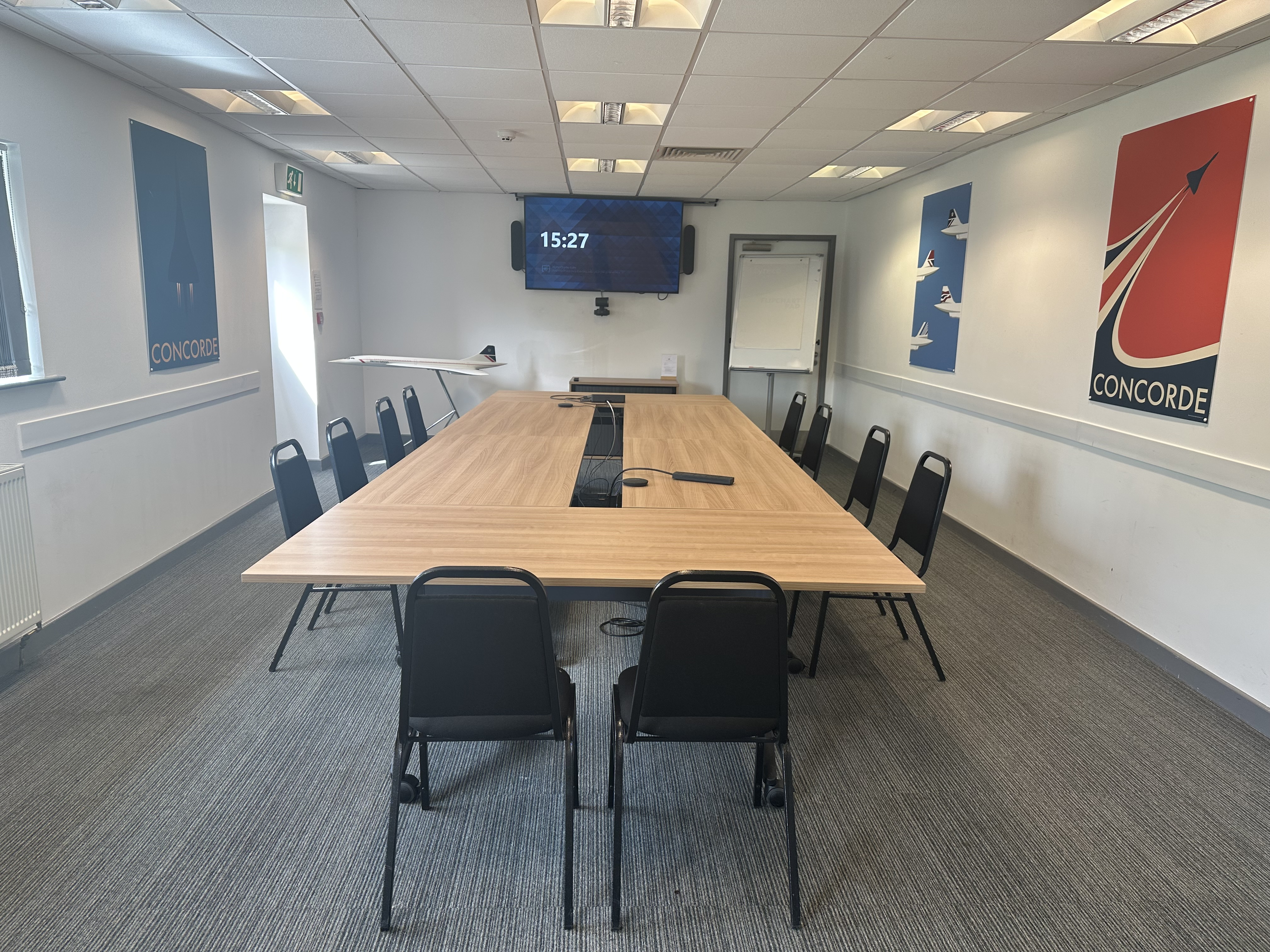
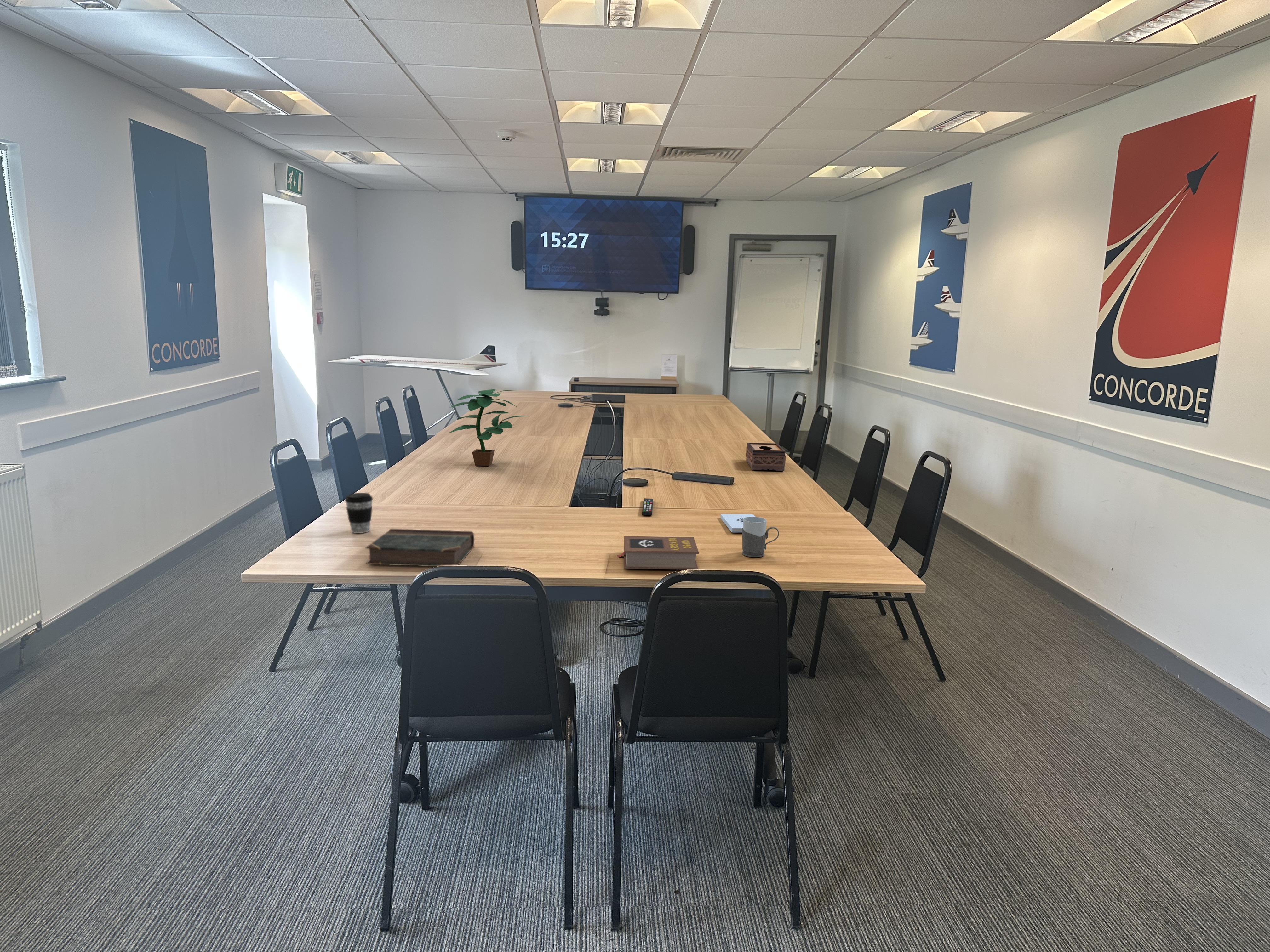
+ tissue box [746,442,786,471]
+ coffee cup [345,492,373,534]
+ potted plant [449,389,525,466]
+ book [365,528,475,567]
+ remote control [642,498,654,516]
+ book [617,536,699,570]
+ mug [742,517,779,558]
+ notepad [720,514,756,533]
